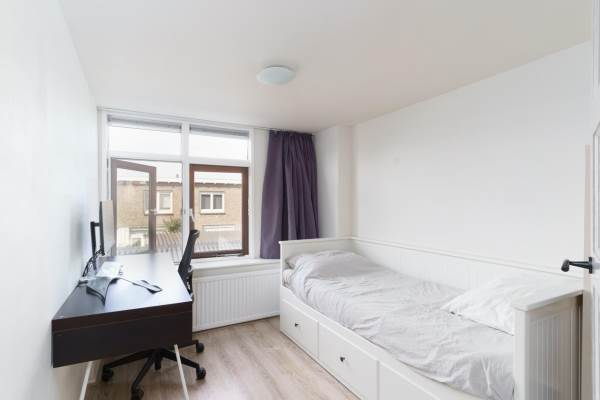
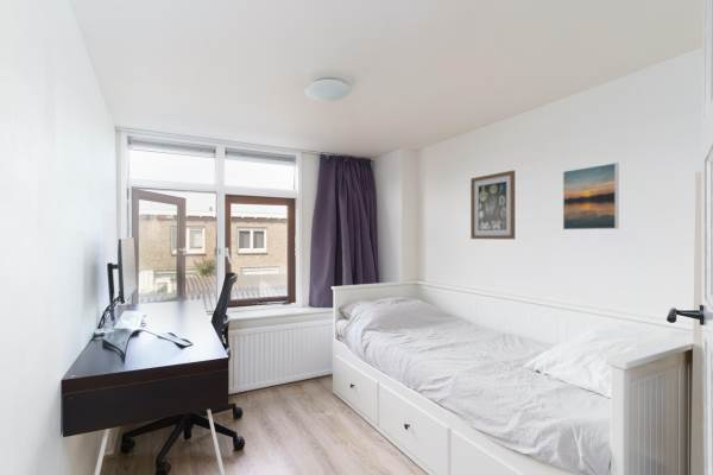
+ wall art [469,170,516,240]
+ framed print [562,162,619,230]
